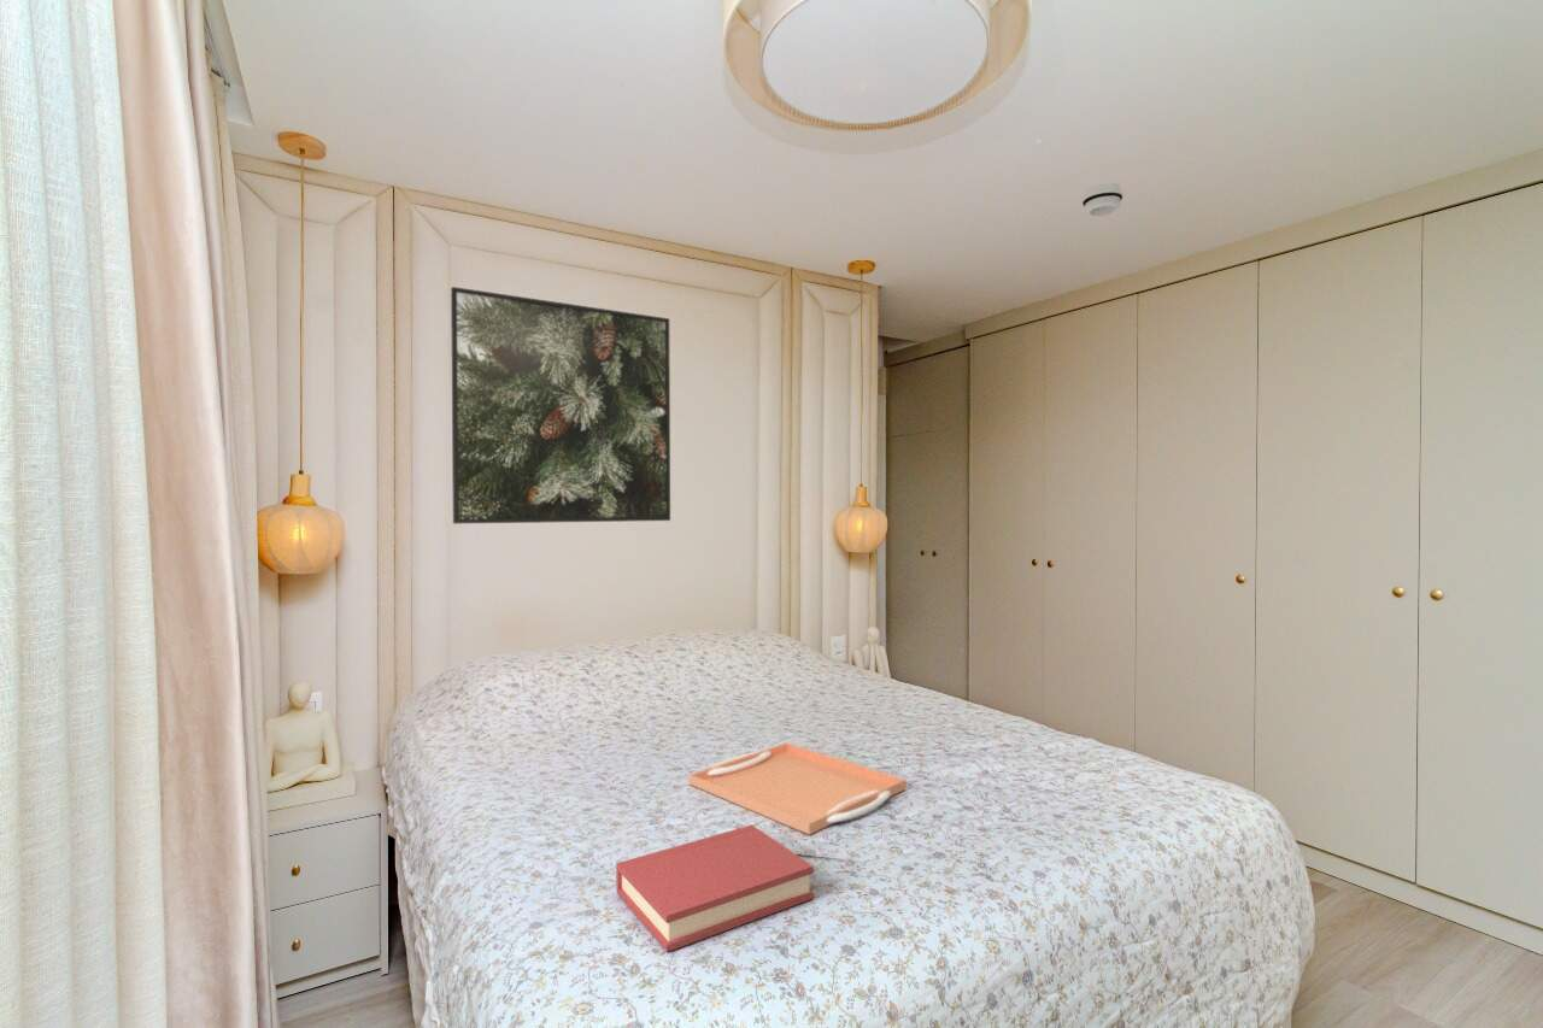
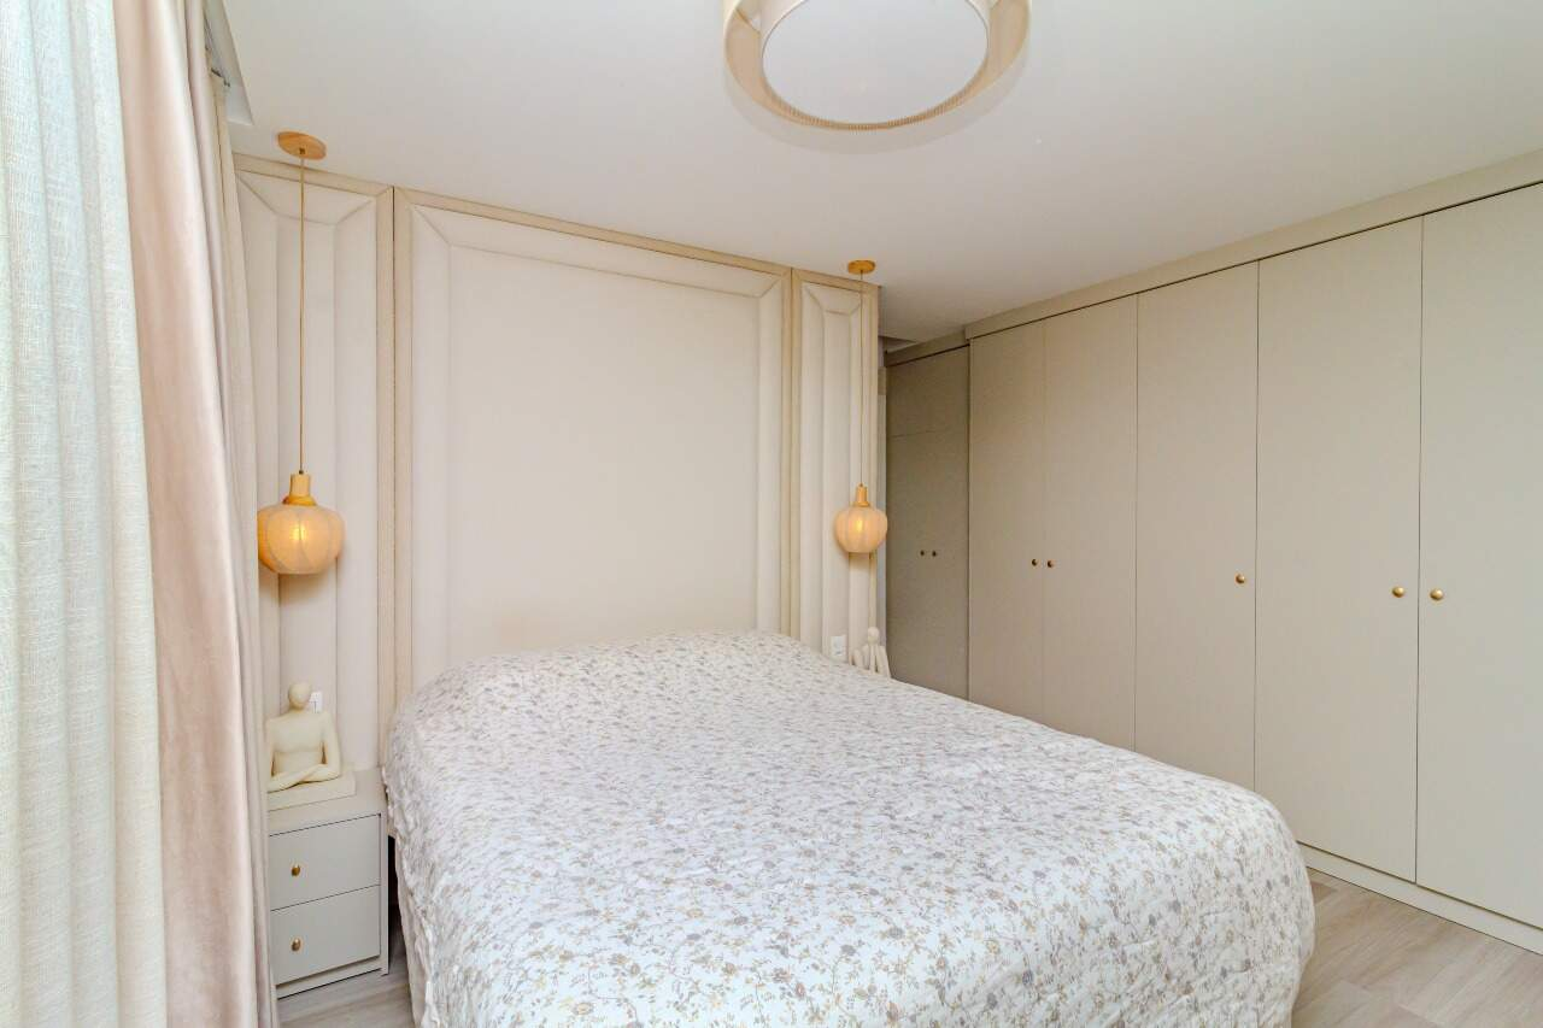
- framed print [450,286,671,525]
- smoke detector [1081,182,1123,217]
- hardback book [615,824,815,953]
- serving tray [687,741,908,836]
